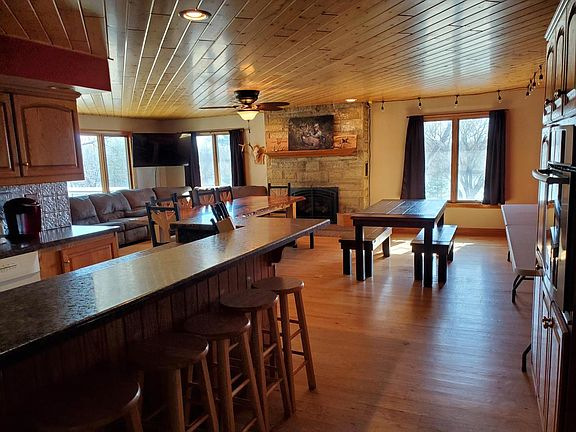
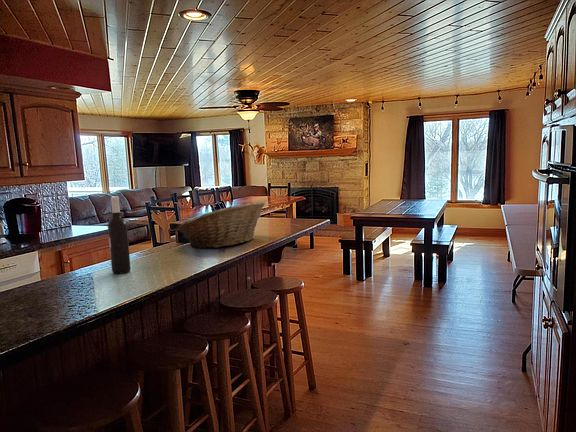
+ fruit basket [176,200,266,250]
+ wine bottle [107,195,132,275]
